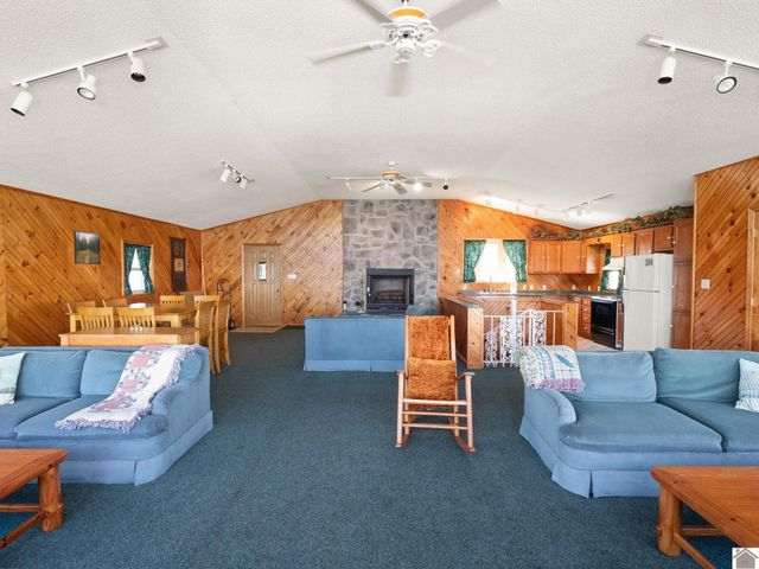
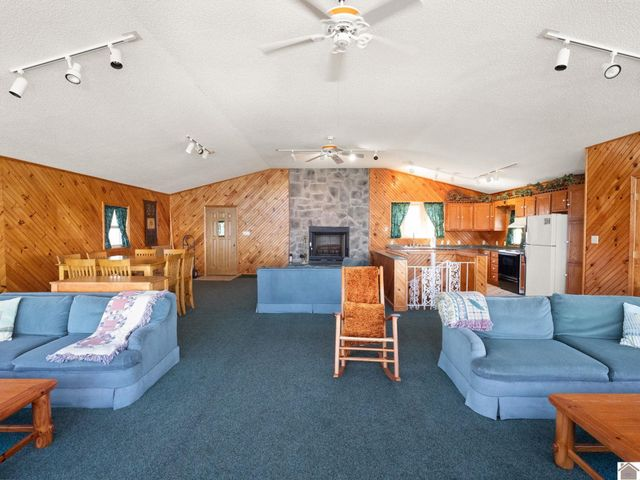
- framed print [72,229,102,266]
